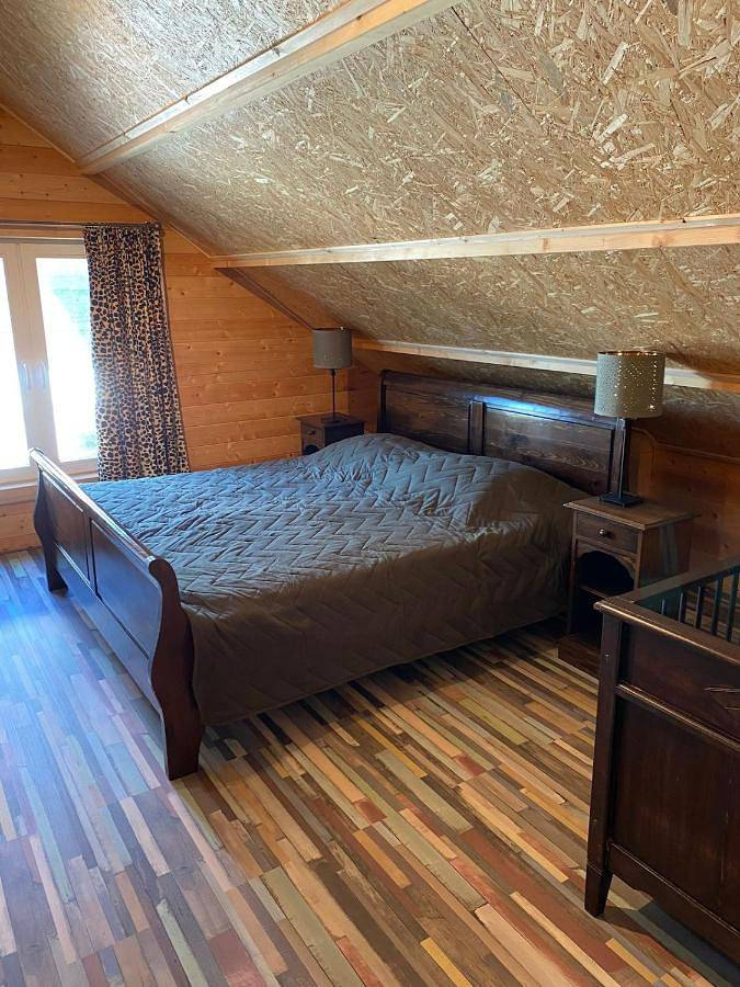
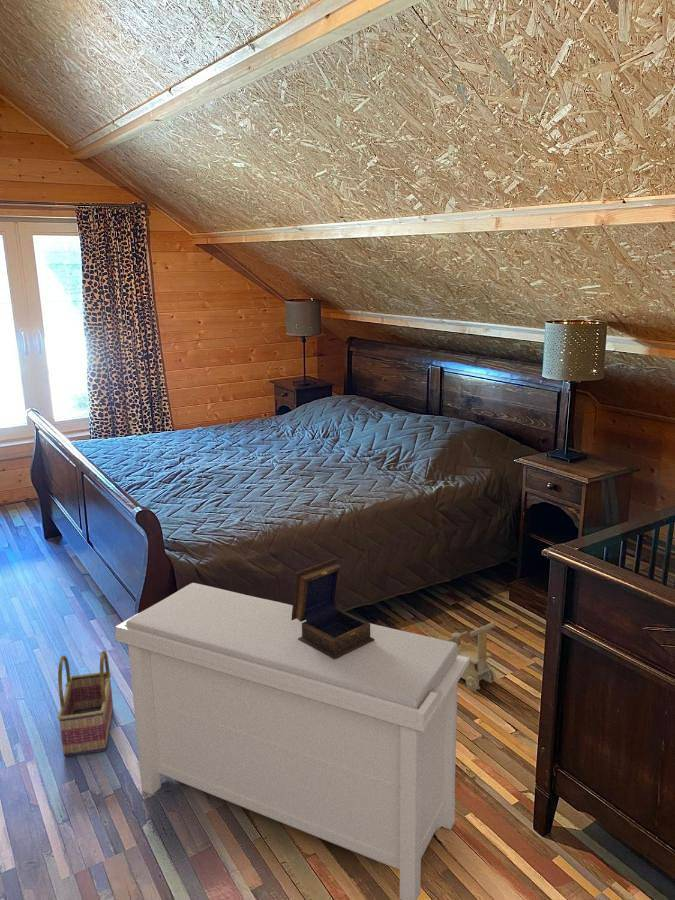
+ basket [57,650,114,757]
+ decorative box [291,557,375,660]
+ toy train [445,621,497,692]
+ bench [114,582,470,900]
